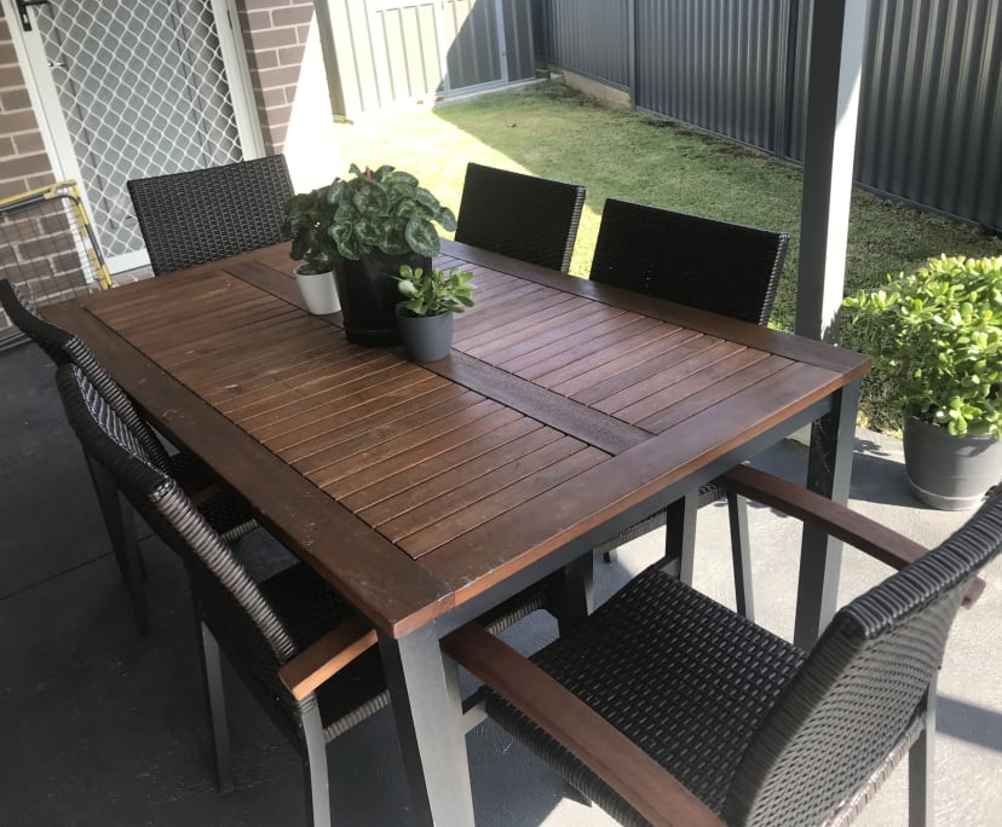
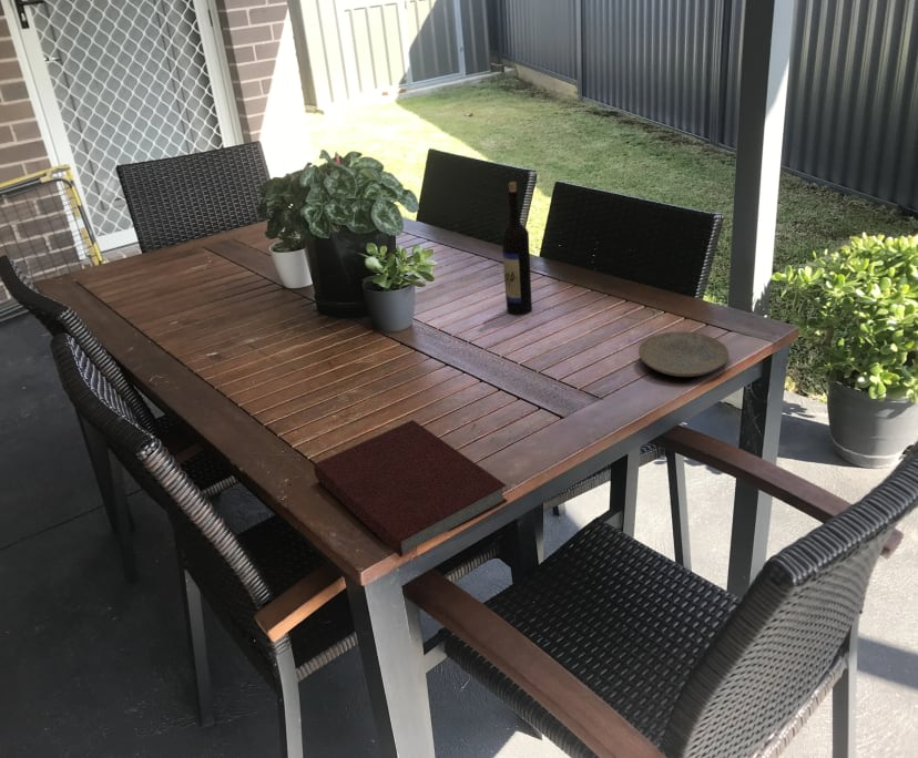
+ notebook [313,419,509,559]
+ wine bottle [501,181,533,317]
+ plate [638,330,730,378]
